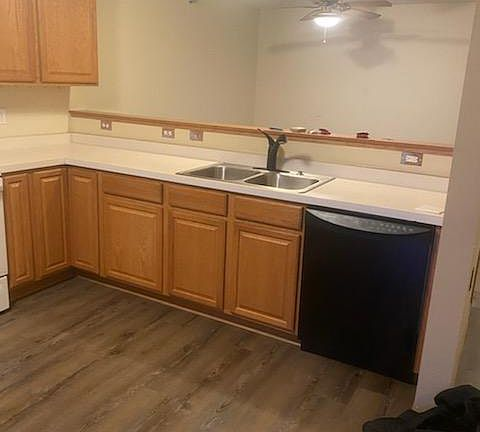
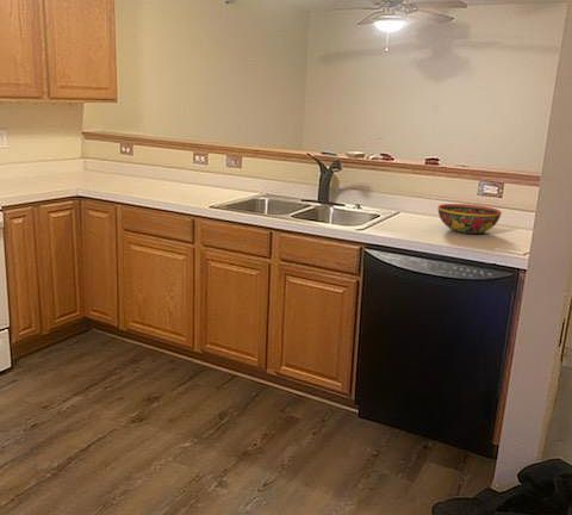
+ bowl [437,203,503,235]
